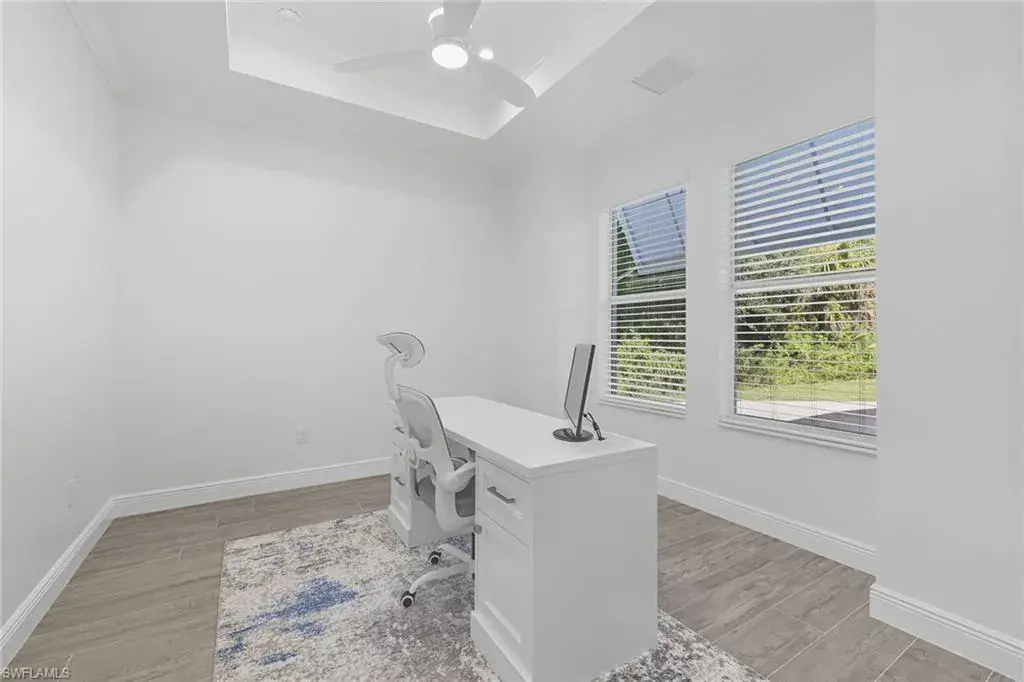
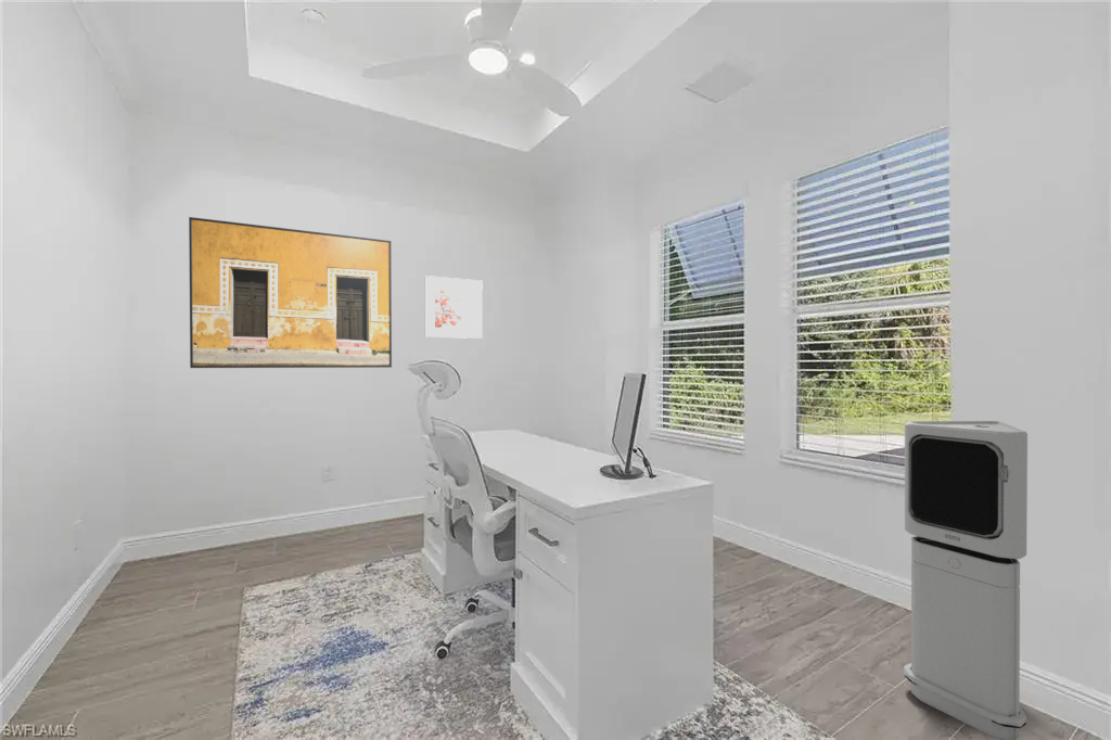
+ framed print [188,216,393,369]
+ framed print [423,275,484,340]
+ air purifier [903,420,1029,740]
